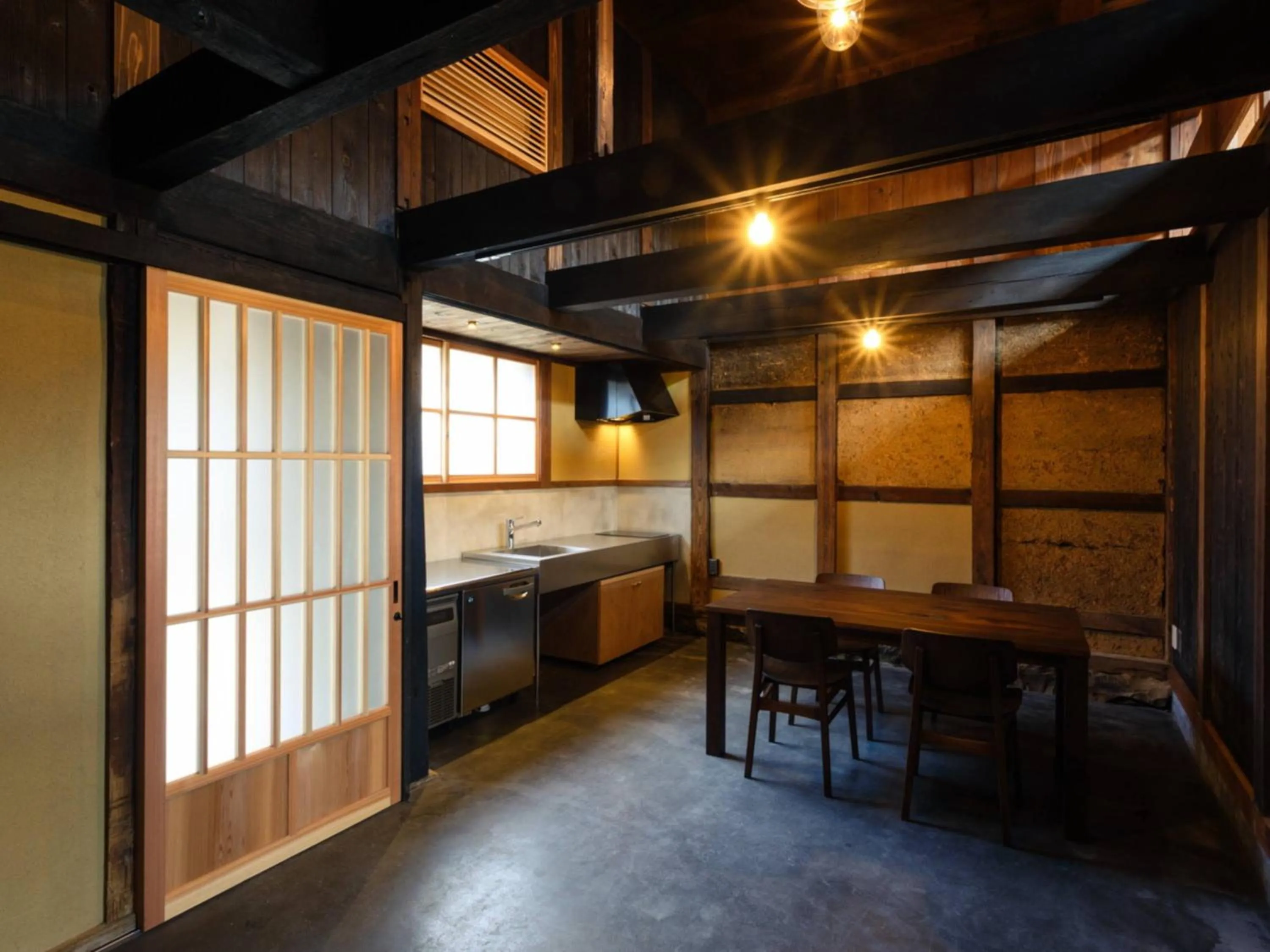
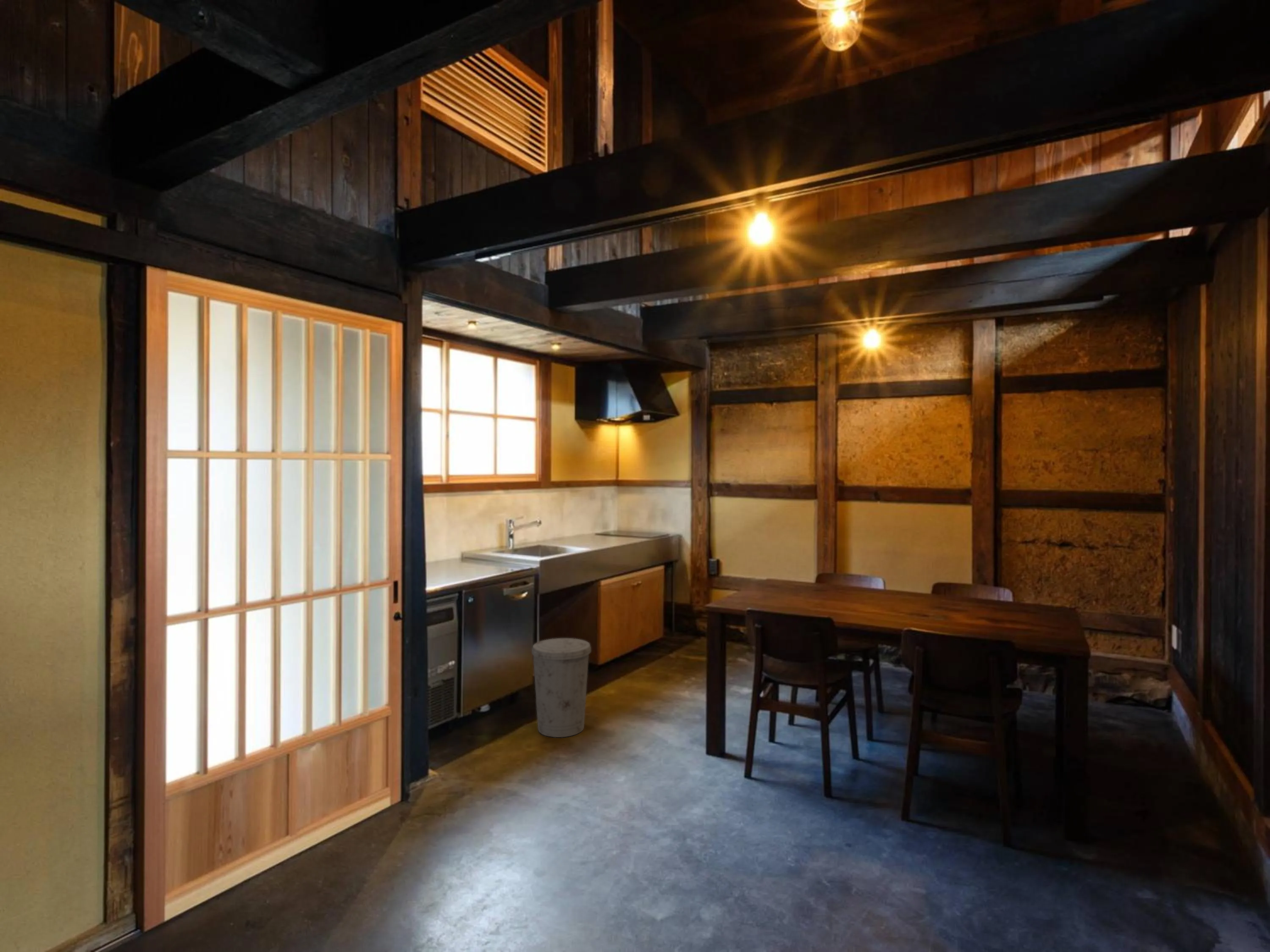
+ trash can [531,638,592,738]
